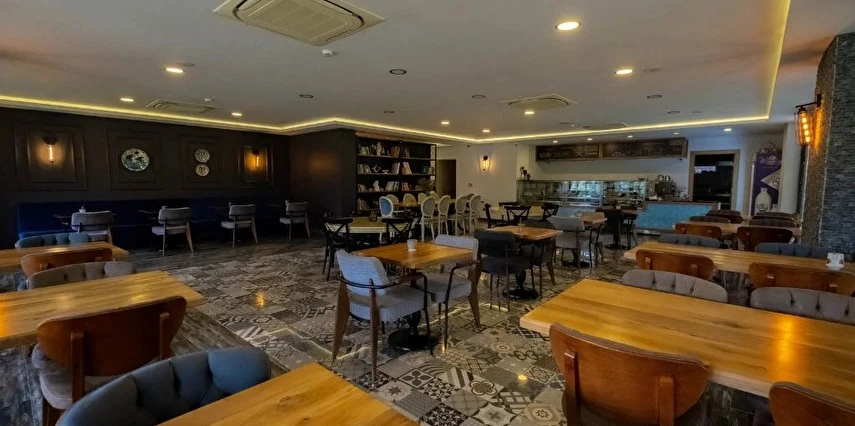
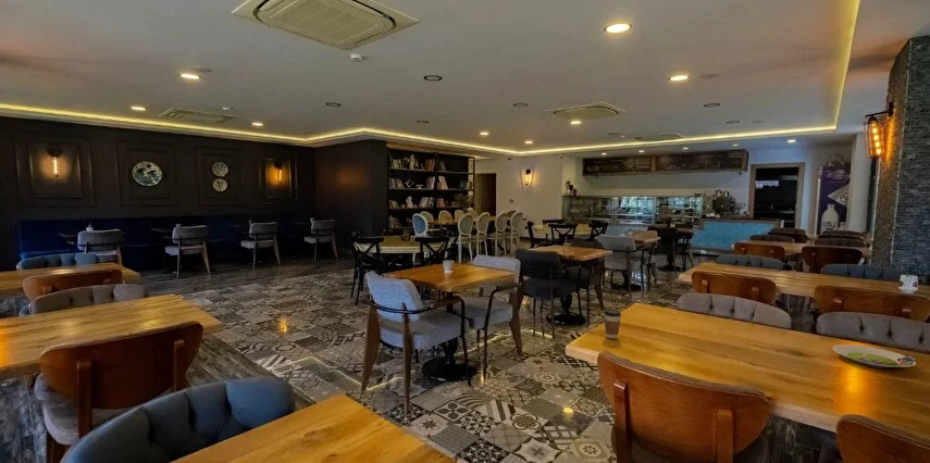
+ coffee cup [603,308,622,339]
+ salad plate [832,343,917,368]
